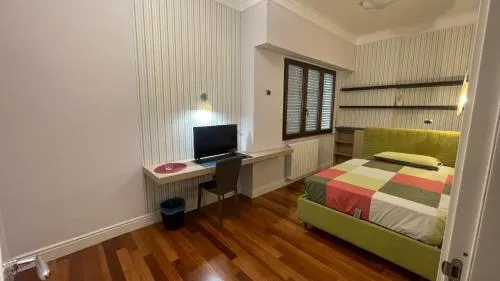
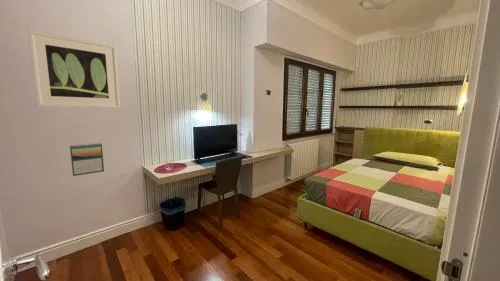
+ calendar [69,142,105,177]
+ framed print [27,29,121,109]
